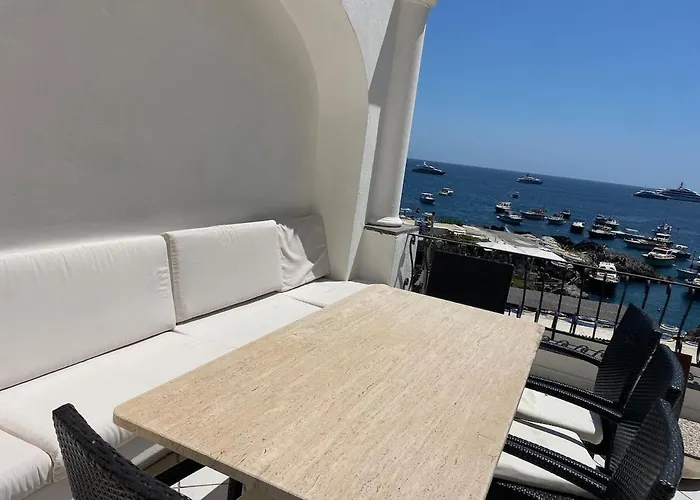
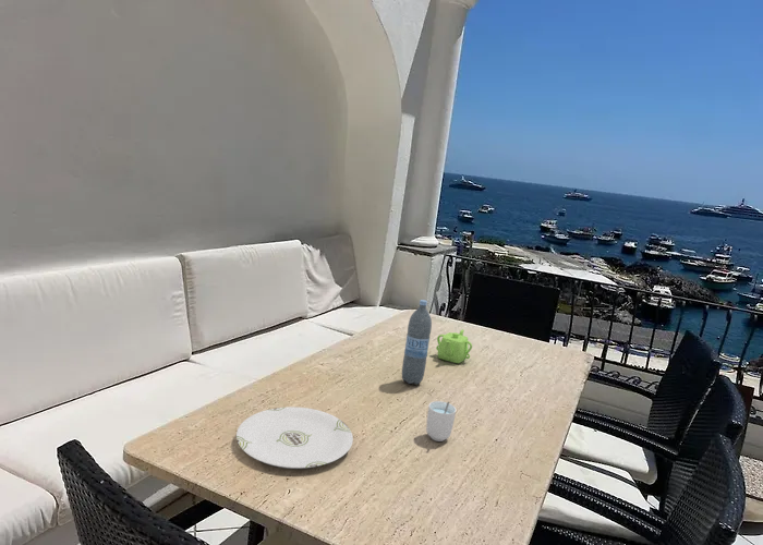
+ water bottle [401,299,433,386]
+ teapot [435,328,473,364]
+ cup [425,400,457,443]
+ plate [235,405,354,470]
